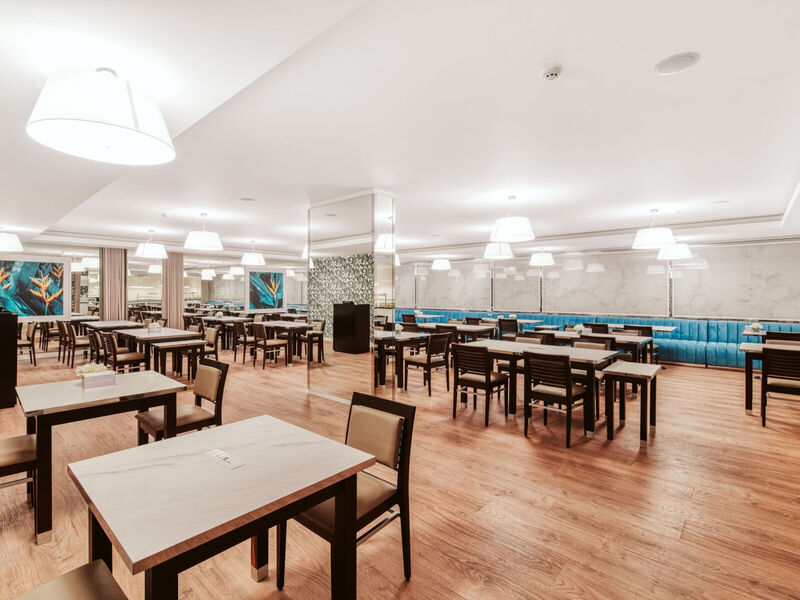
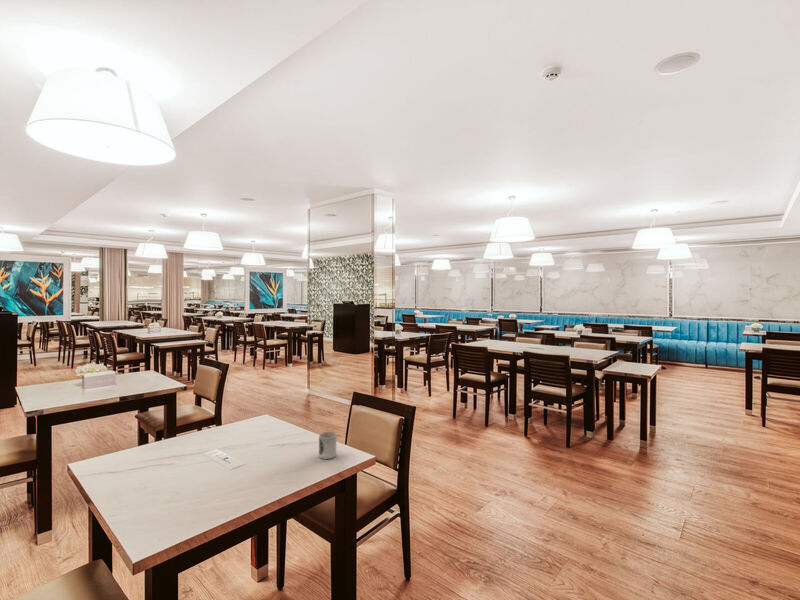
+ cup [318,431,337,460]
